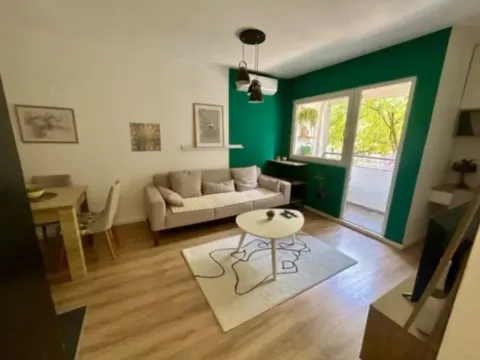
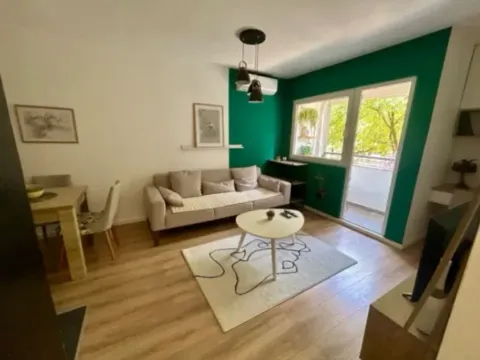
- wall art [128,121,162,153]
